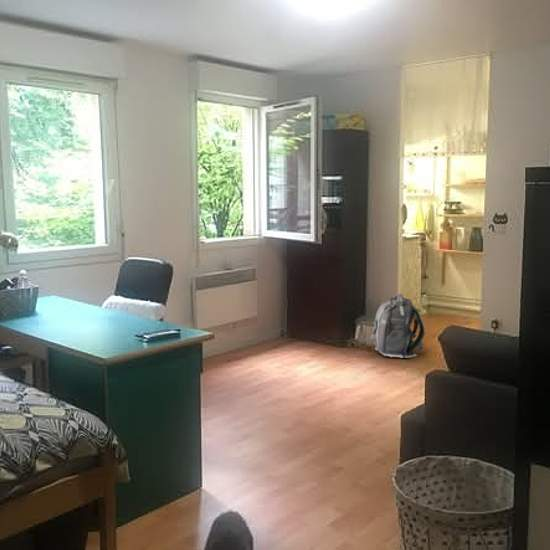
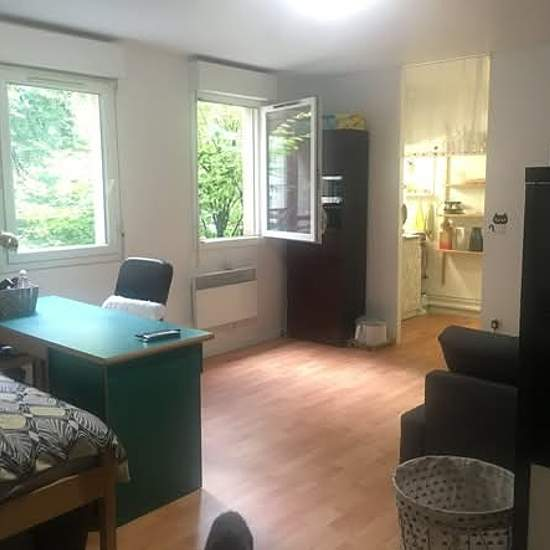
- backpack [369,292,426,359]
